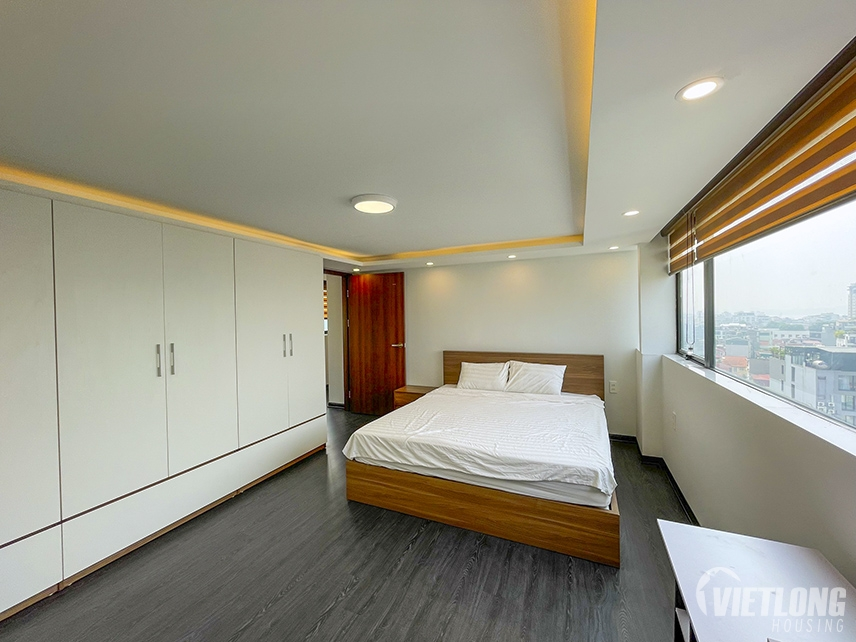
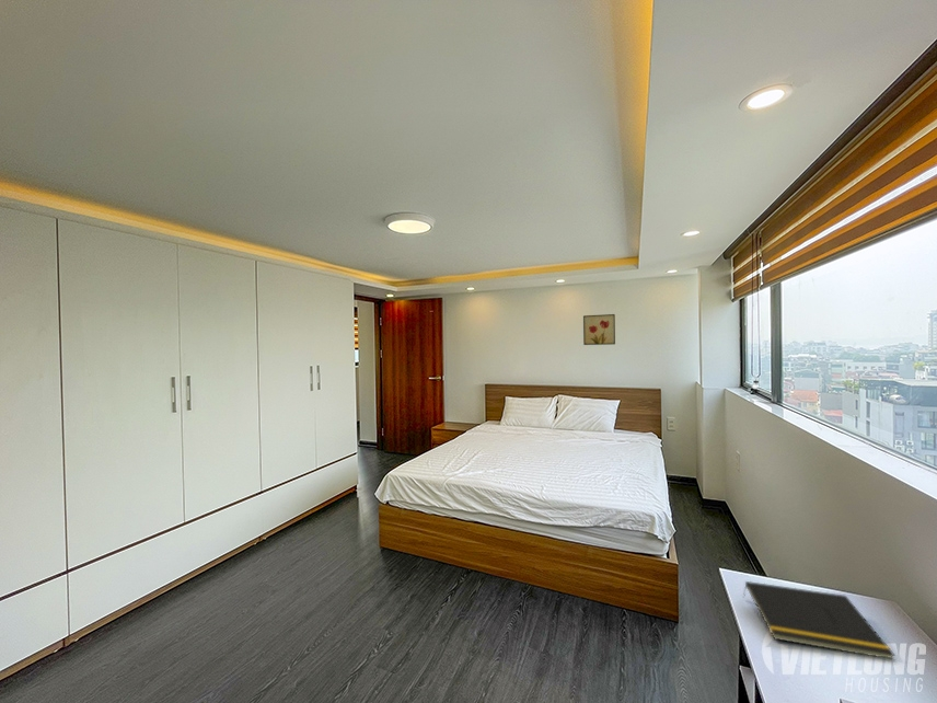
+ wall art [582,313,616,346]
+ notepad [742,580,896,659]
